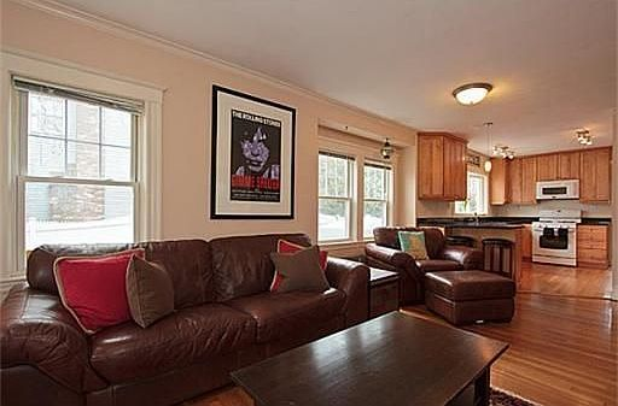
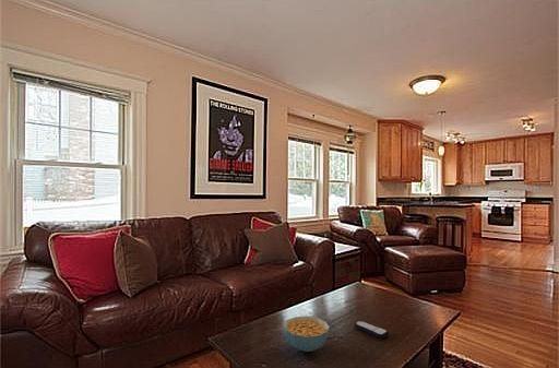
+ remote control [354,320,390,340]
+ cereal bowl [283,316,331,353]
